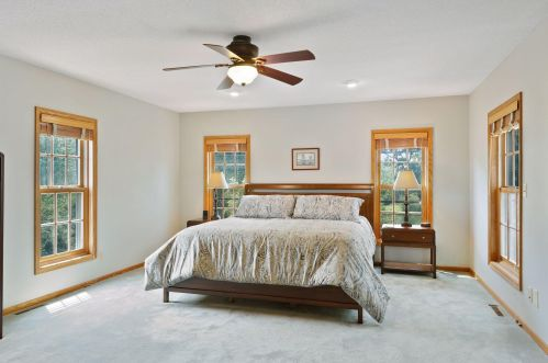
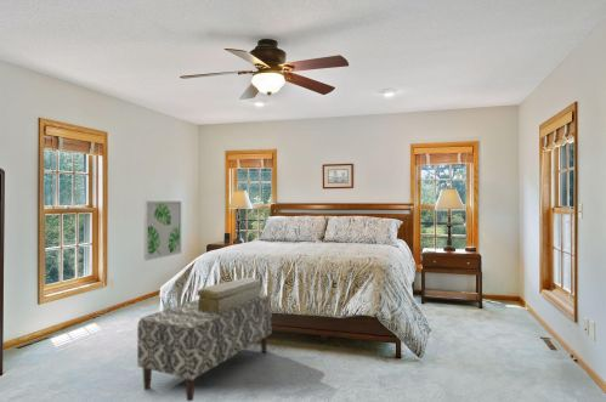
+ bench [136,293,272,402]
+ decorative box [196,277,262,313]
+ wall art [143,200,182,261]
